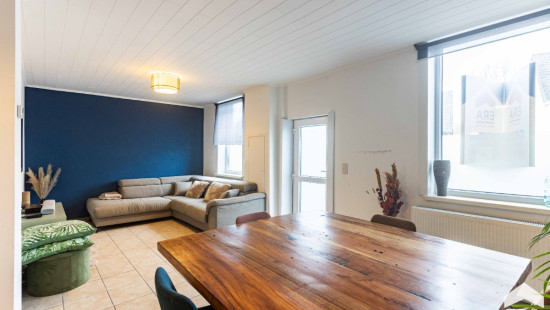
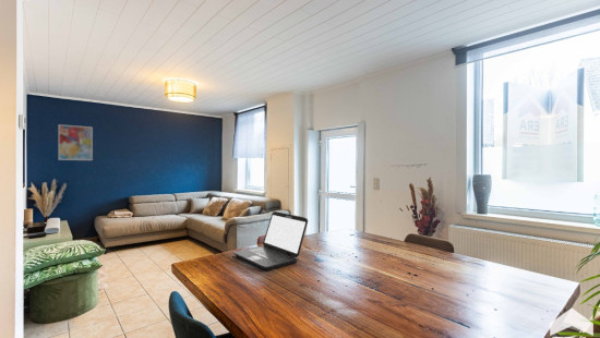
+ laptop [233,210,309,271]
+ wall art [58,123,94,161]
